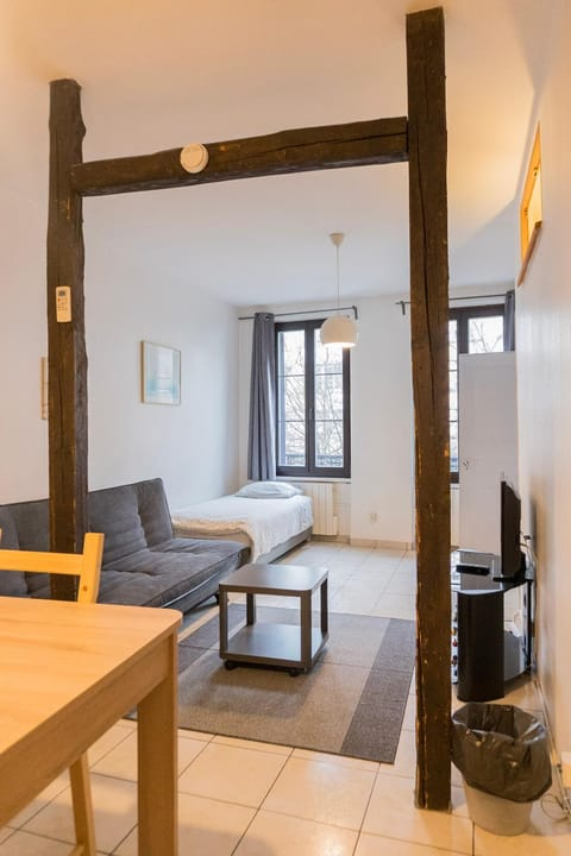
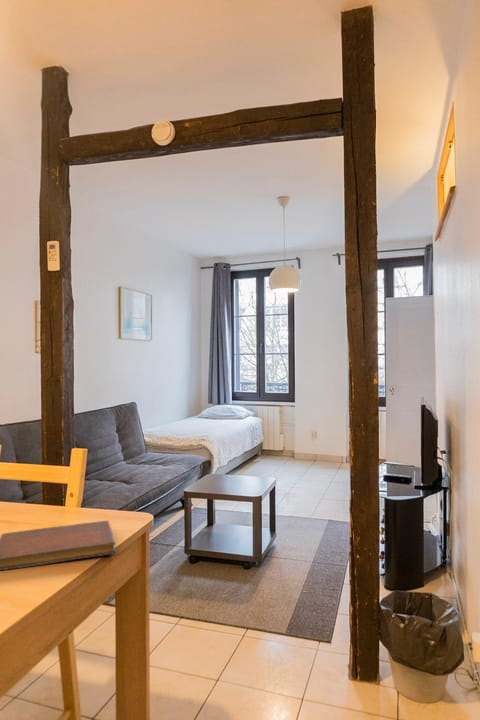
+ notebook [0,519,117,571]
